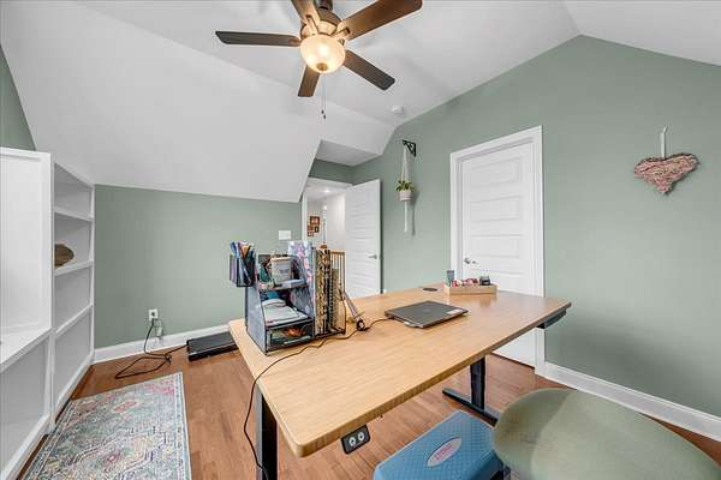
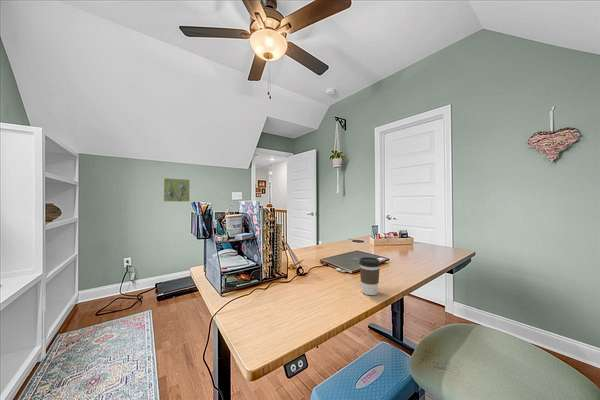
+ coffee cup [358,256,381,296]
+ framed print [162,177,191,203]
